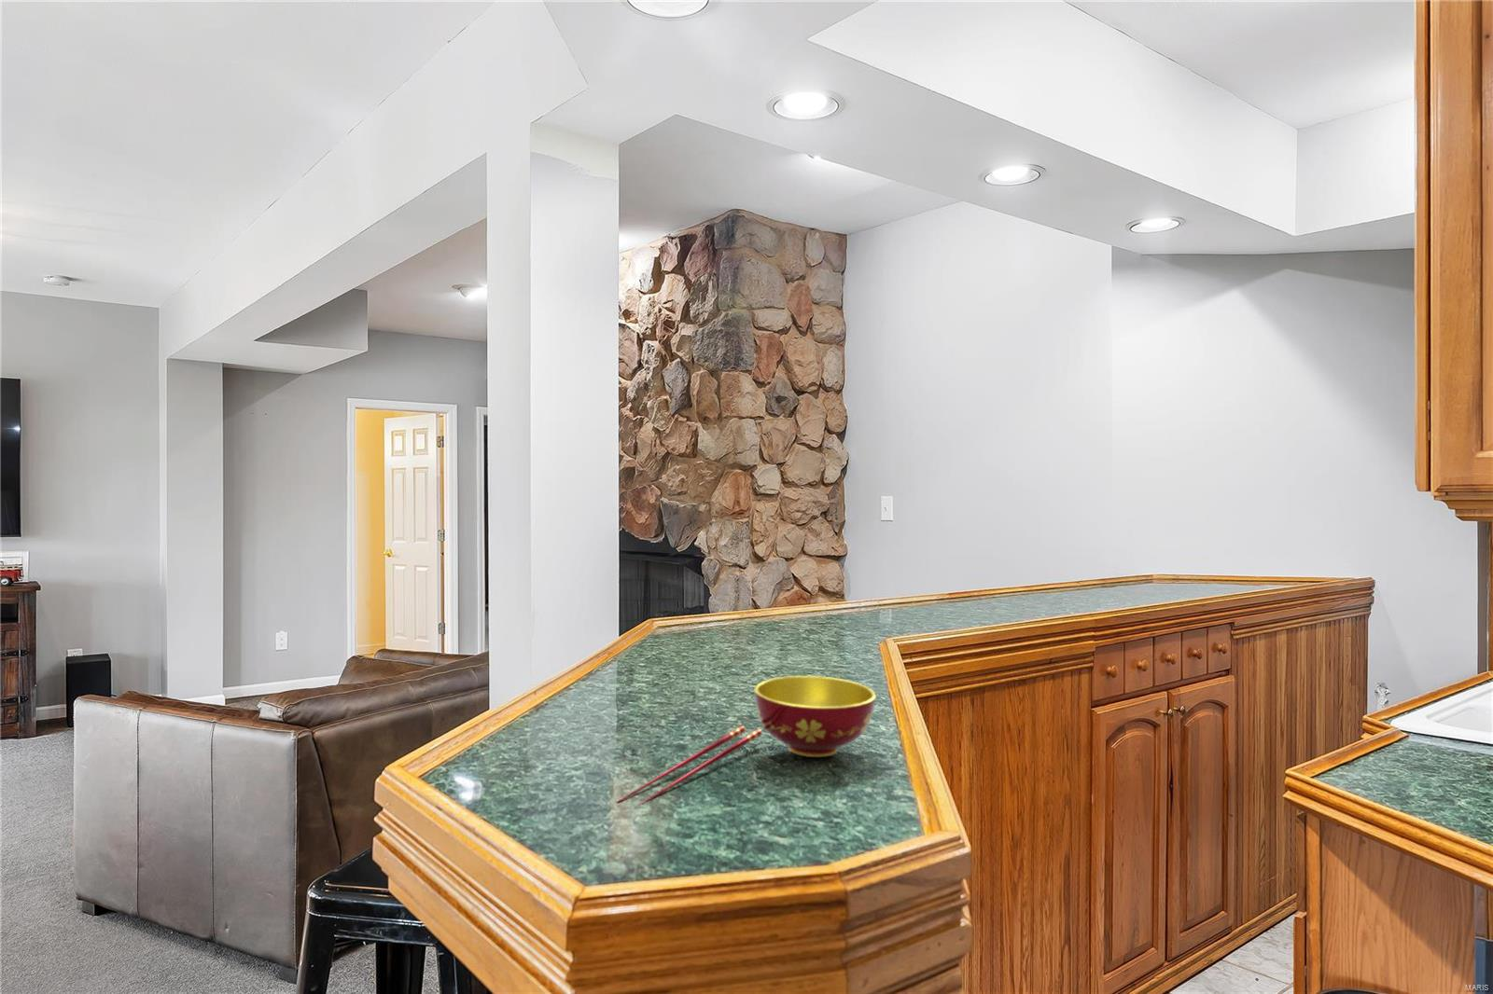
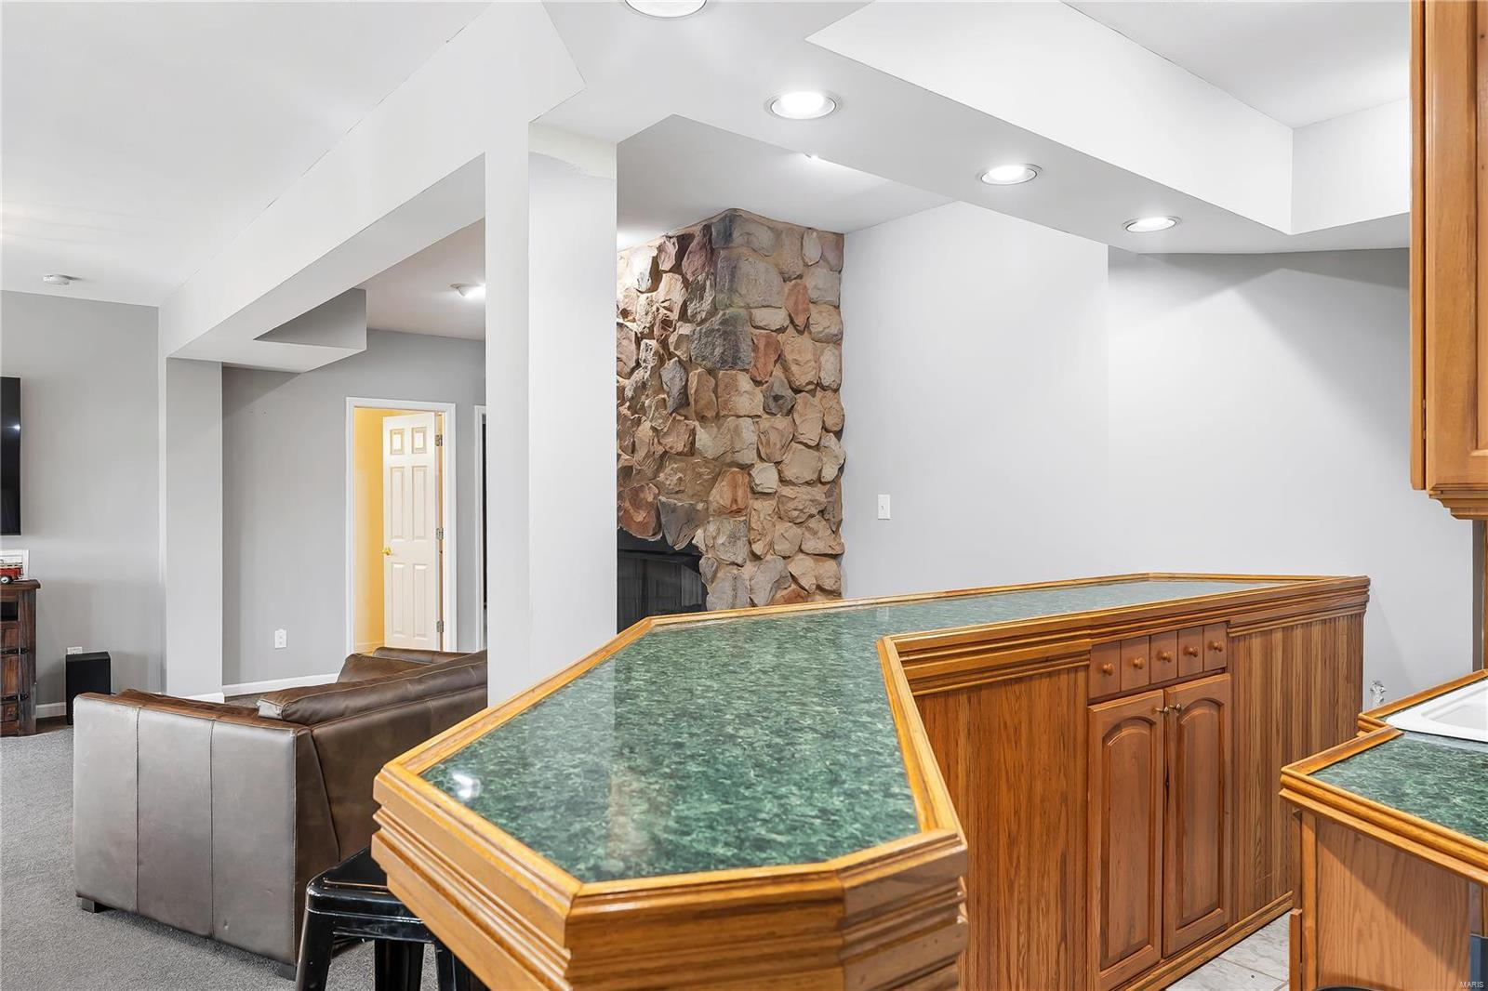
- bowl [616,676,877,808]
